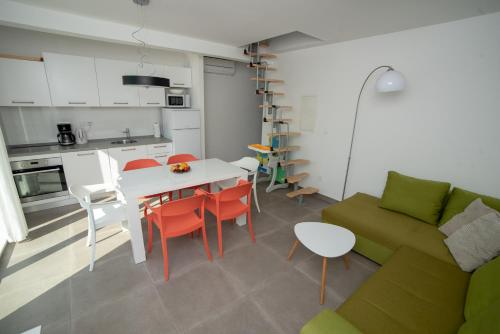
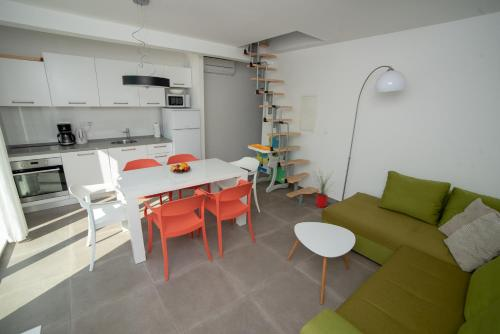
+ house plant [308,169,335,209]
